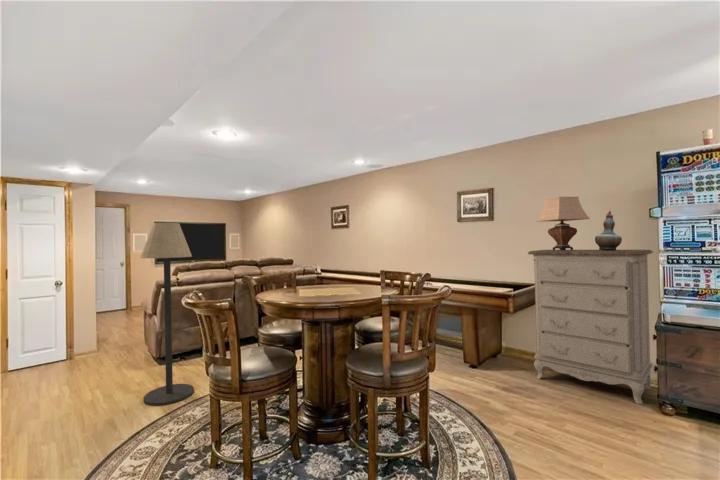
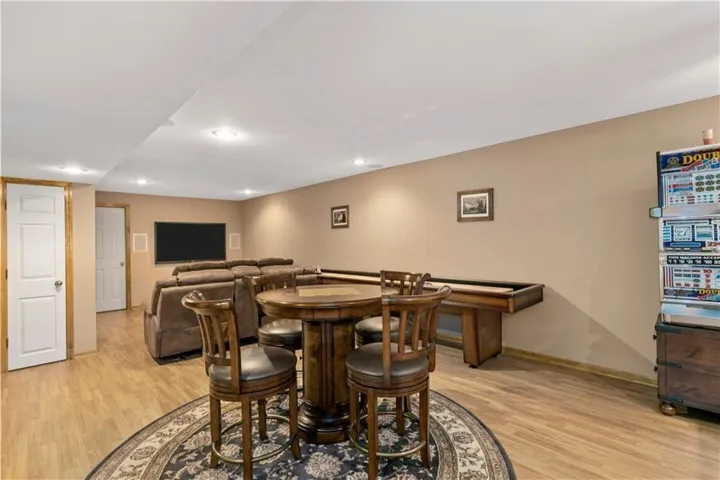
- table lamp [535,196,591,251]
- floor lamp [139,222,195,406]
- decorative vase [594,209,623,250]
- dresser [527,249,654,405]
